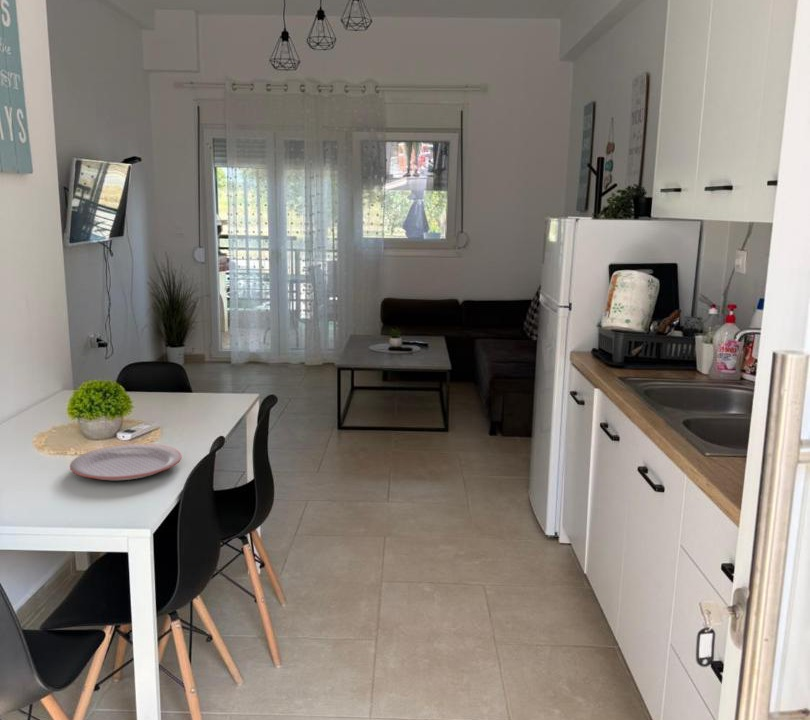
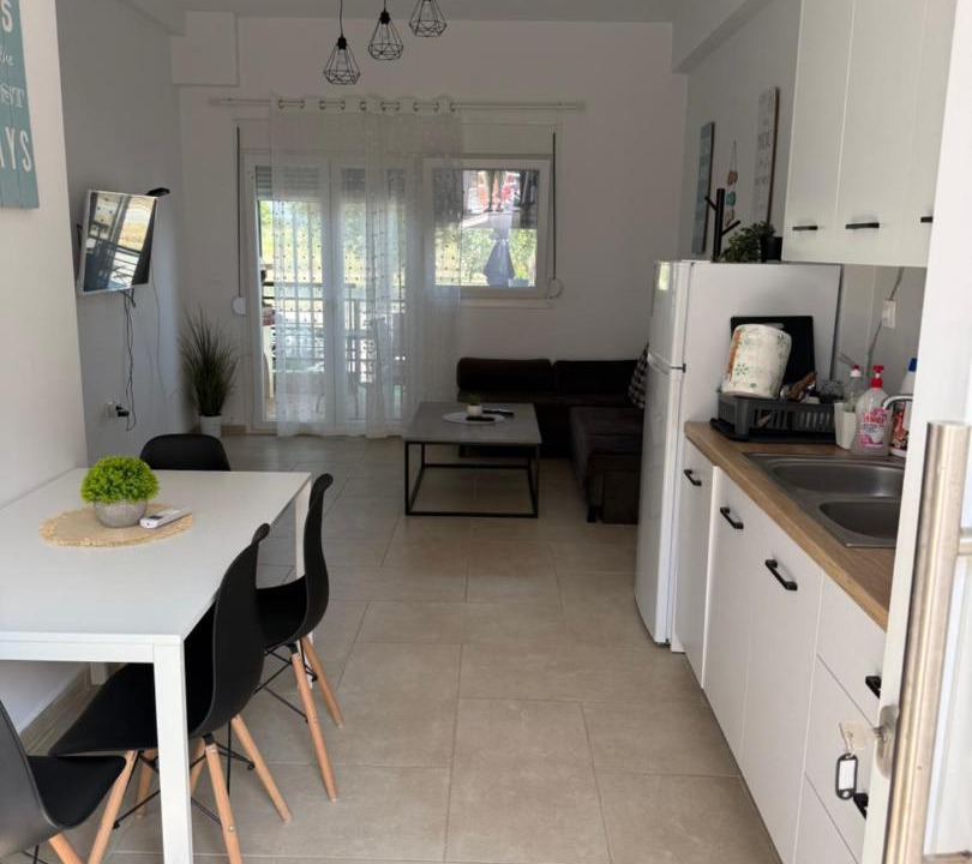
- plate [69,443,183,481]
